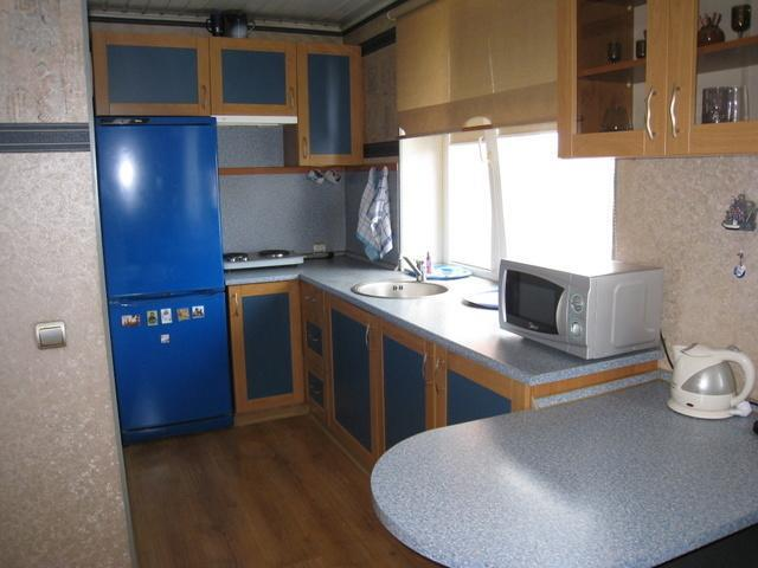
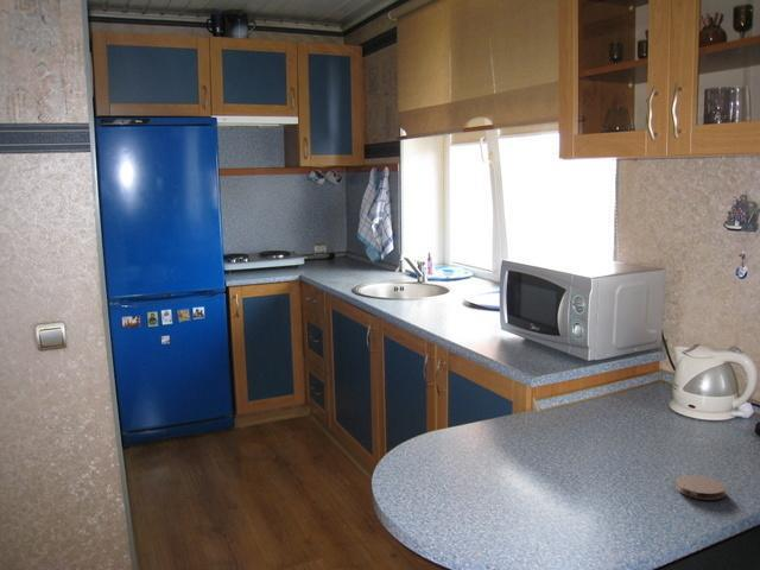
+ coaster [674,474,727,501]
